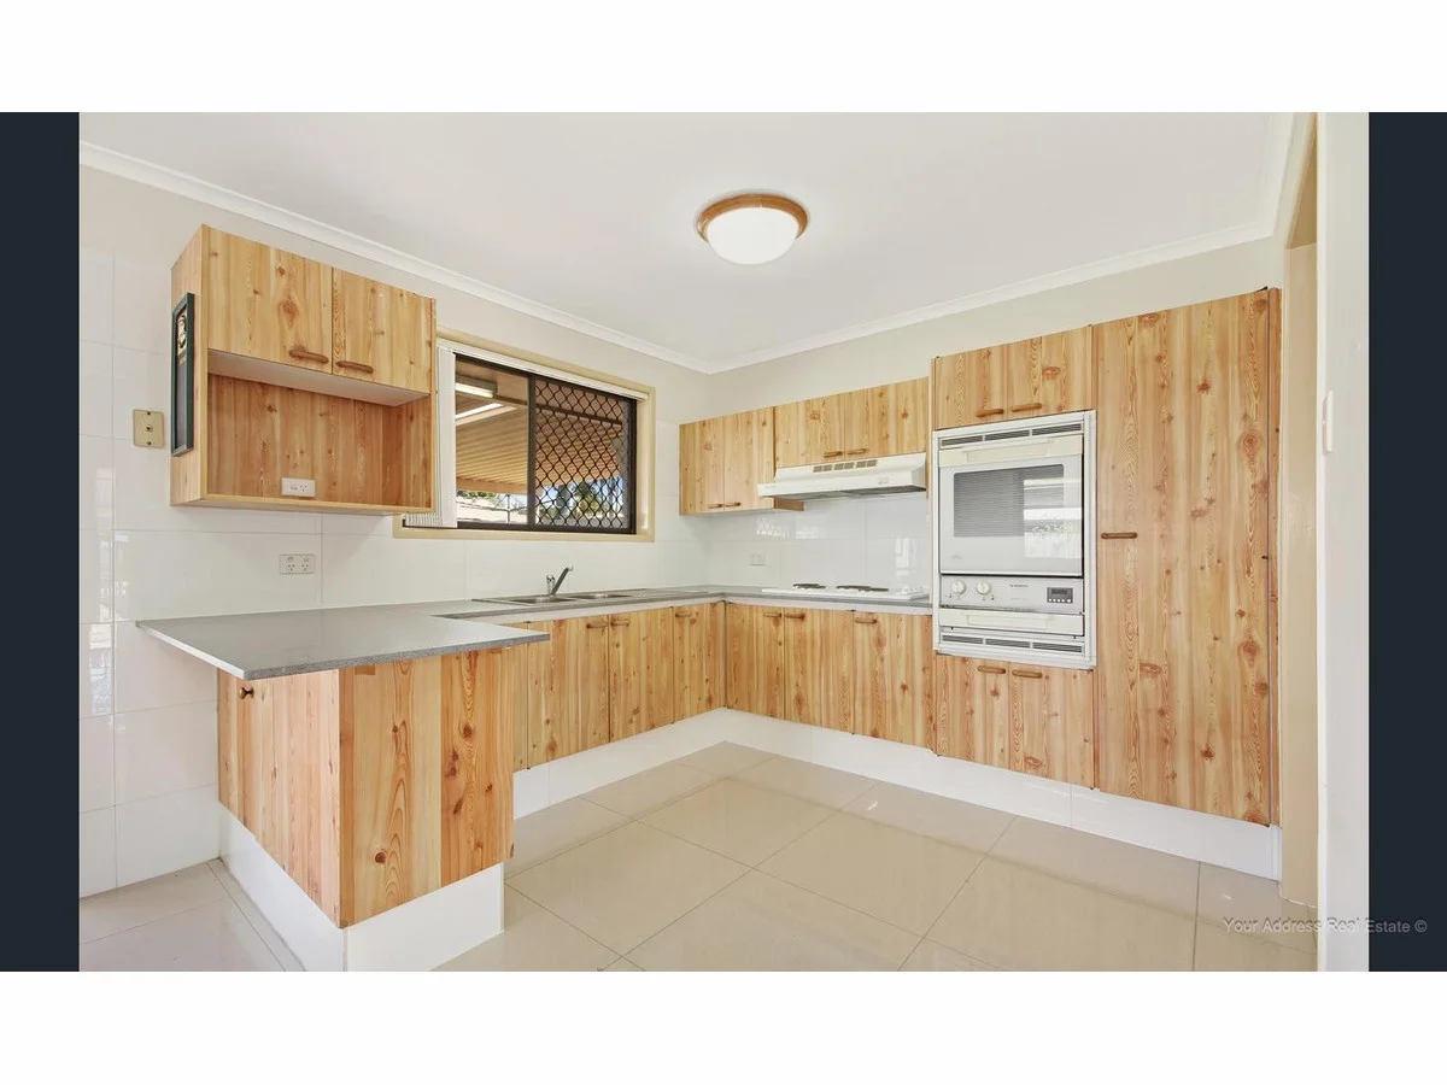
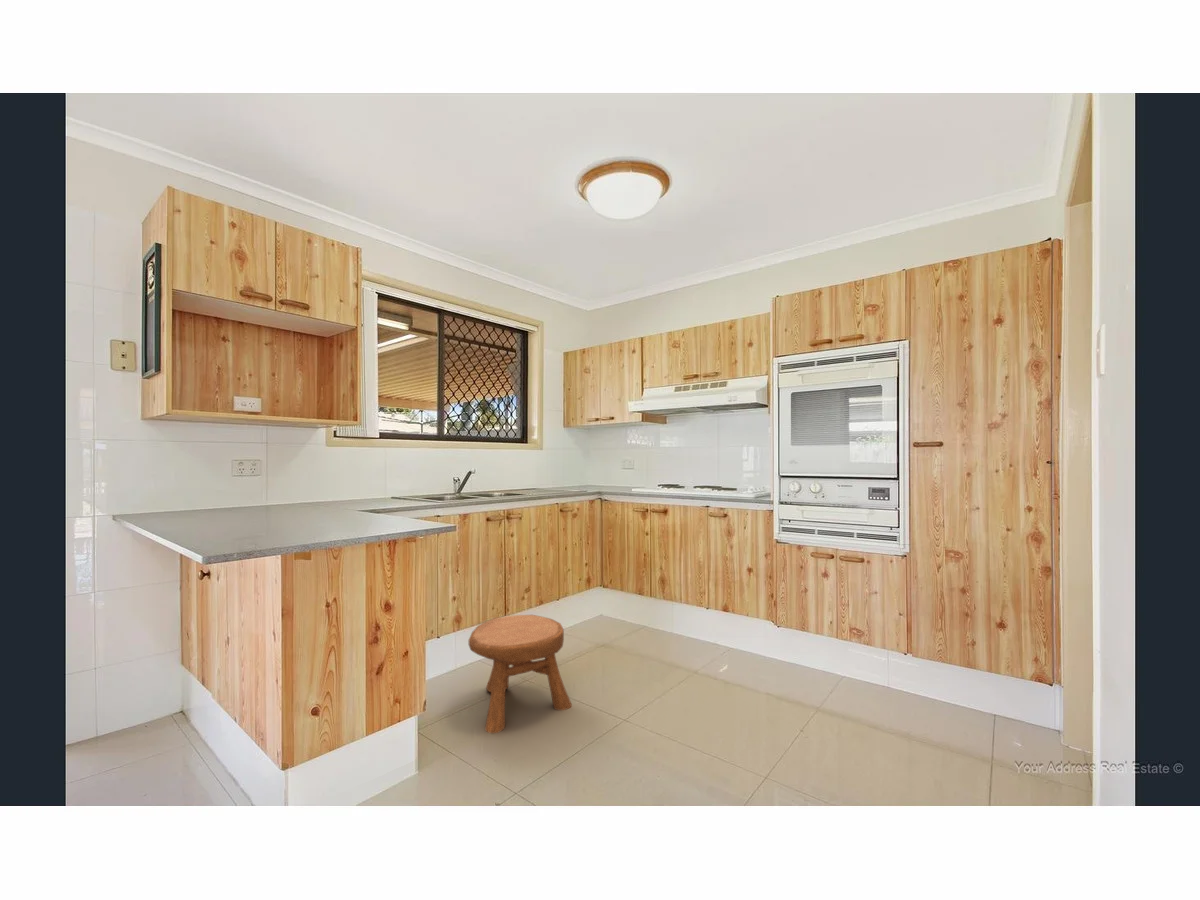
+ stool [468,614,573,734]
